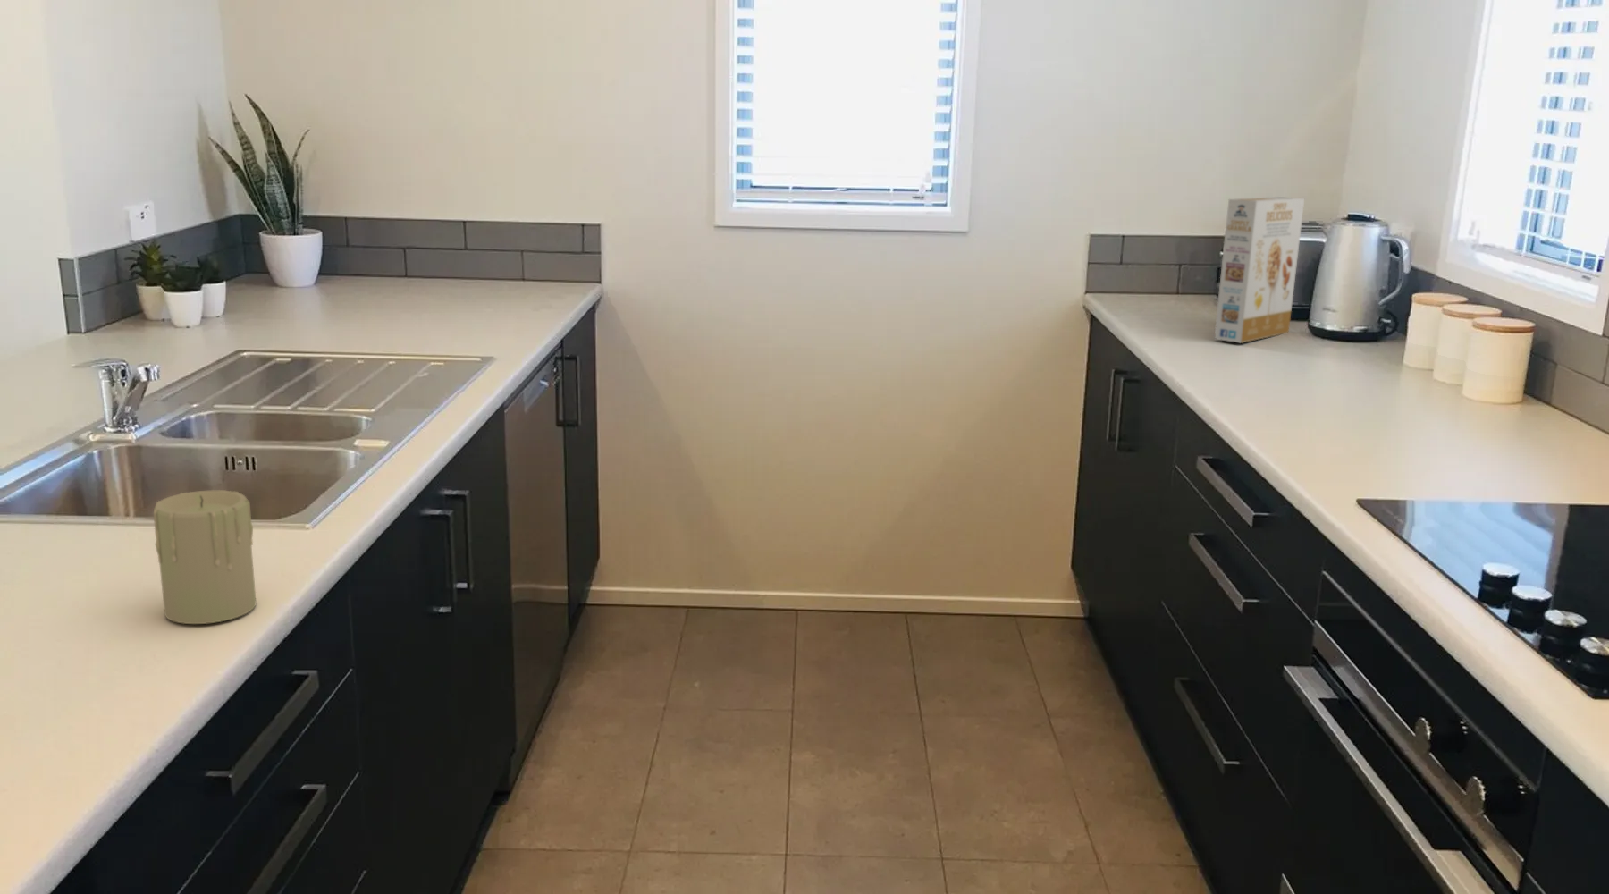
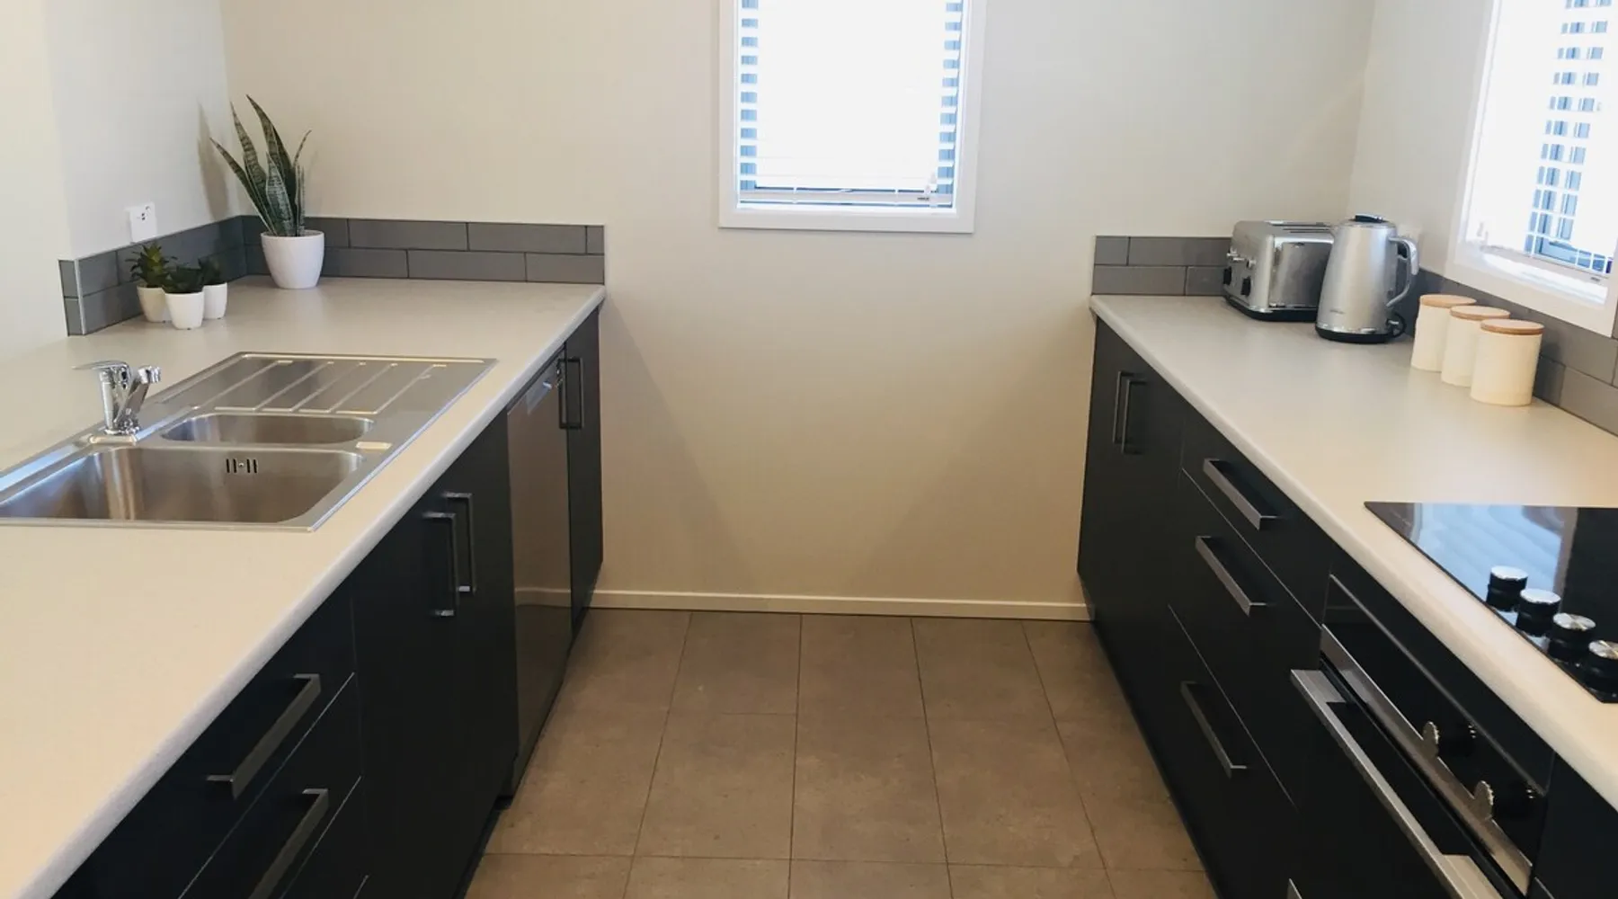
- cereal box [1213,196,1305,345]
- candle [153,489,258,625]
